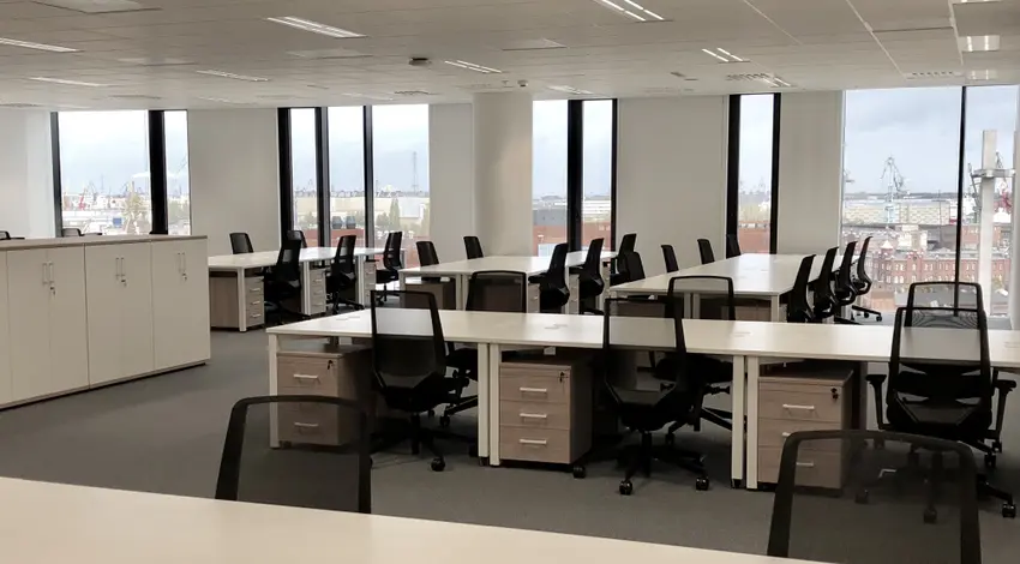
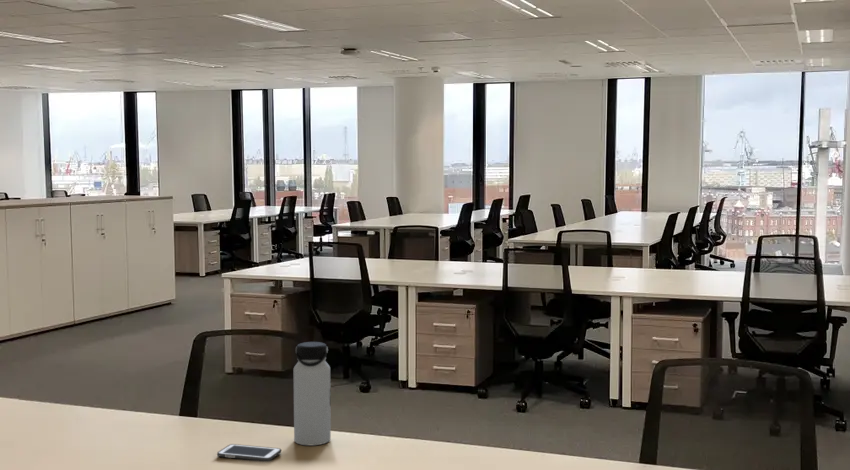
+ water bottle [293,341,332,446]
+ cell phone [216,443,282,462]
